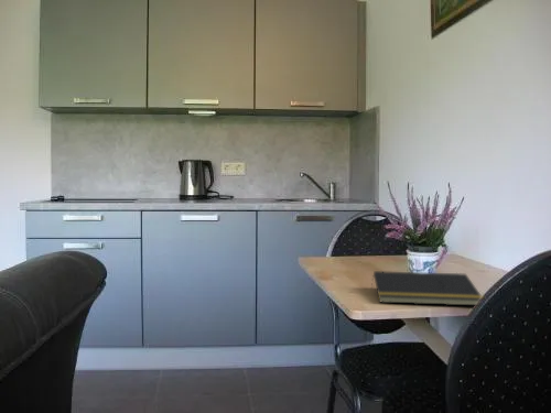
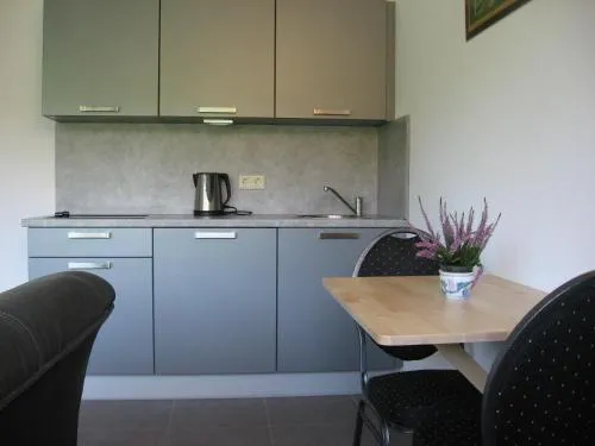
- notepad [370,270,484,306]
